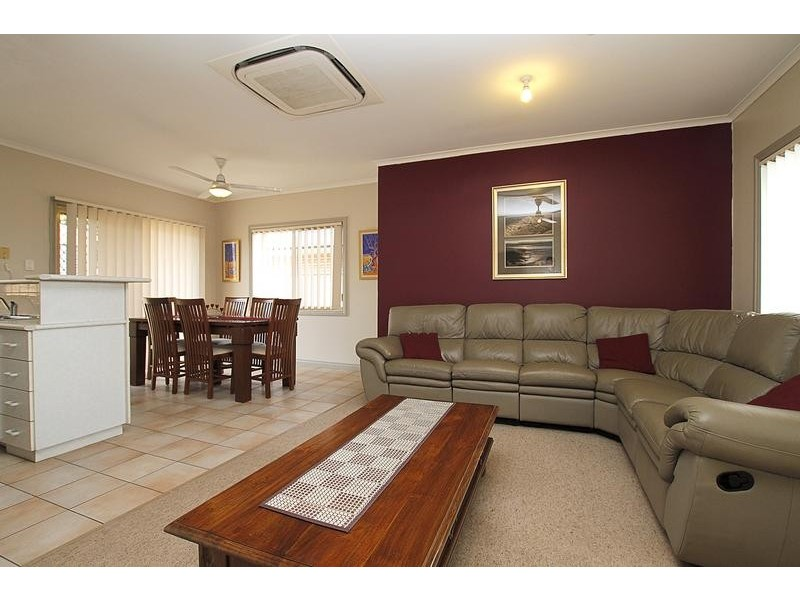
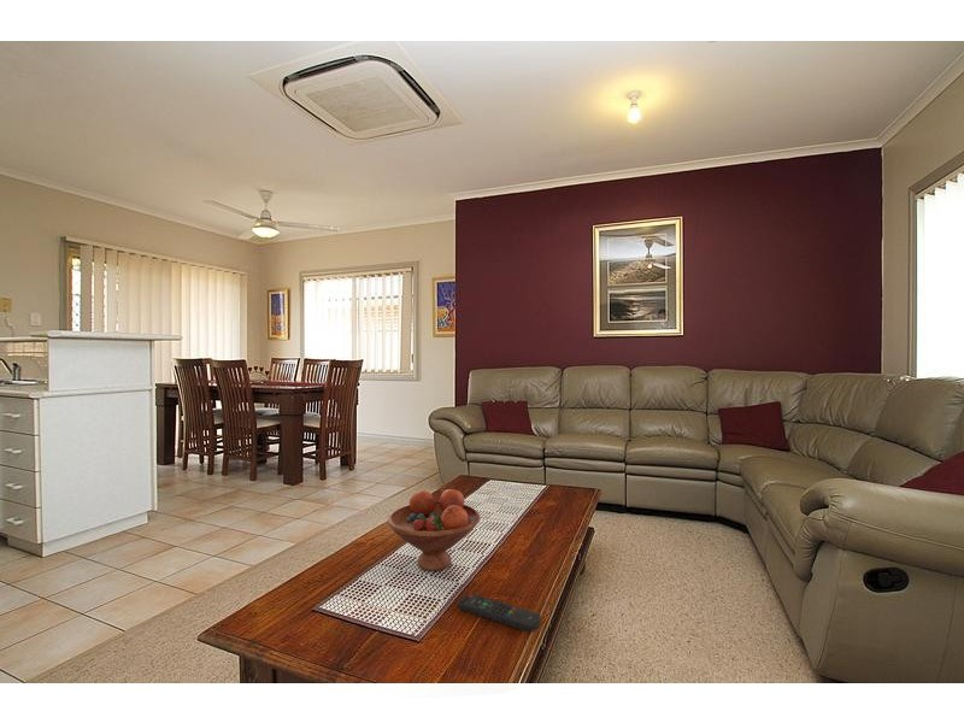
+ remote control [457,593,541,633]
+ fruit bowl [387,488,481,572]
